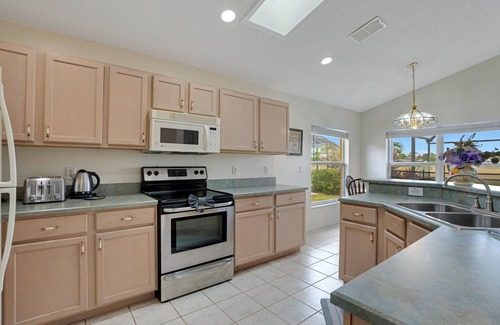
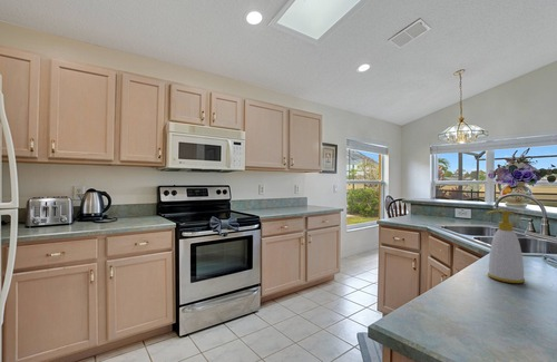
+ soap bottle [486,209,526,284]
